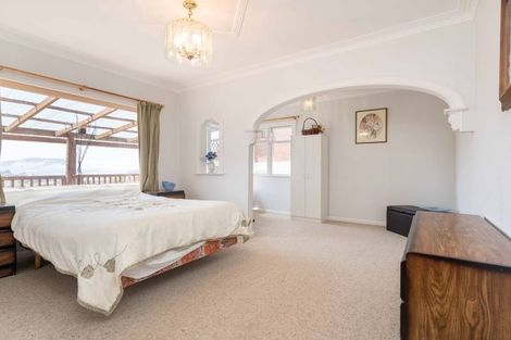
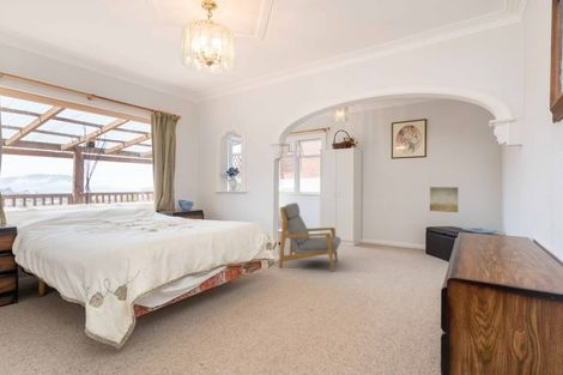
+ armchair [278,201,341,273]
+ wall art [429,186,459,213]
